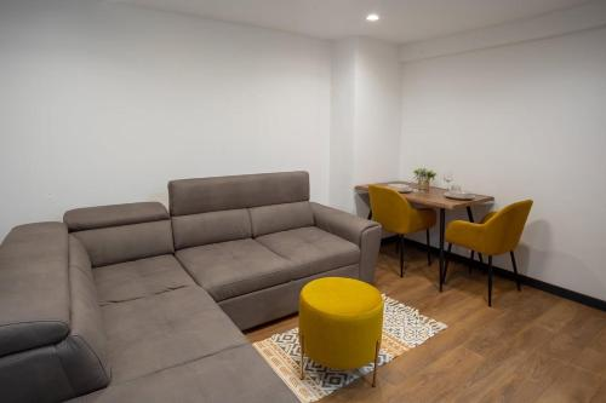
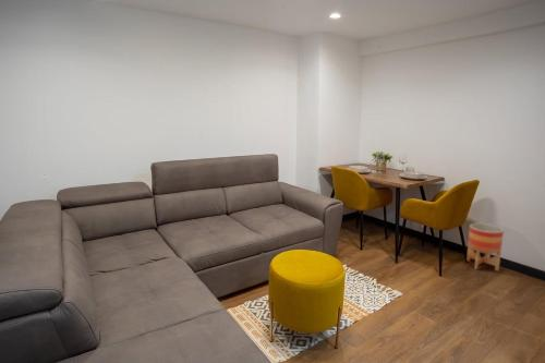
+ planter [465,222,505,273]
